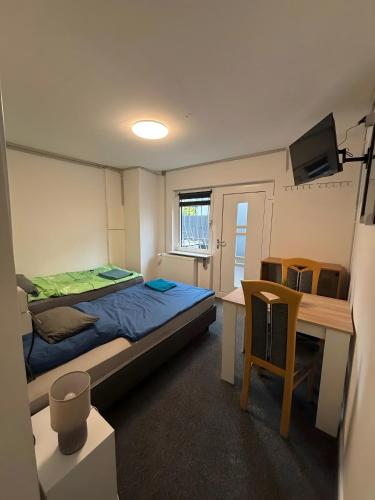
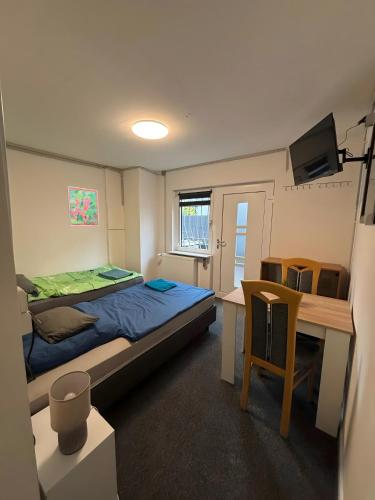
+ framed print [66,185,100,227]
